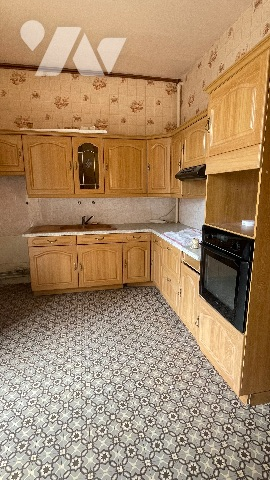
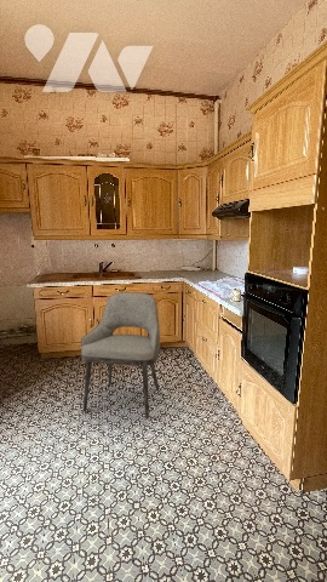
+ dining chair [80,291,161,421]
